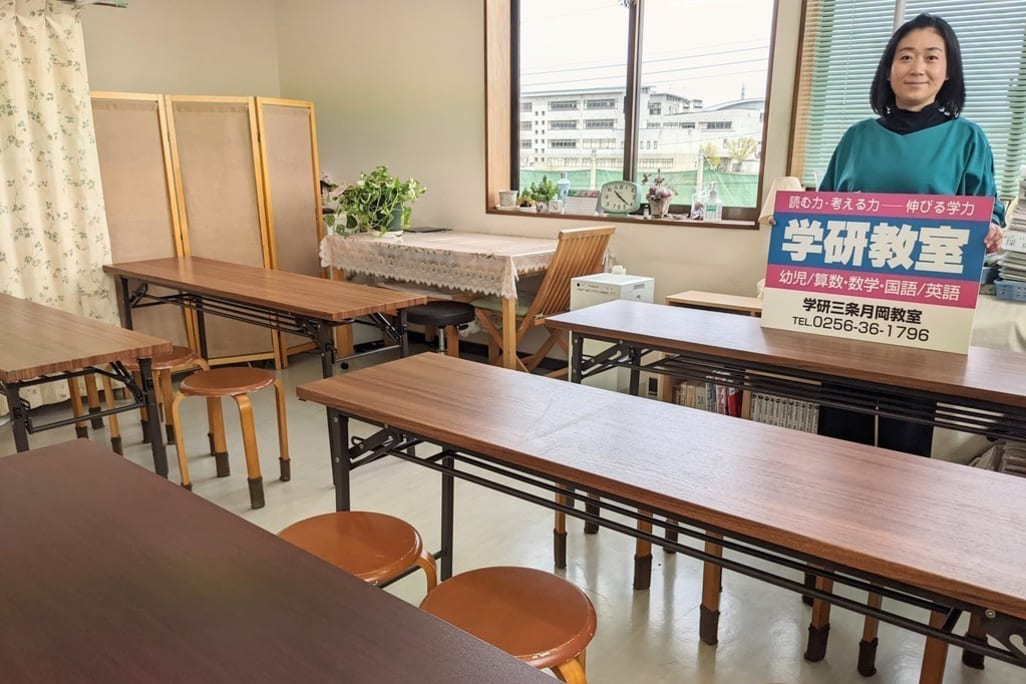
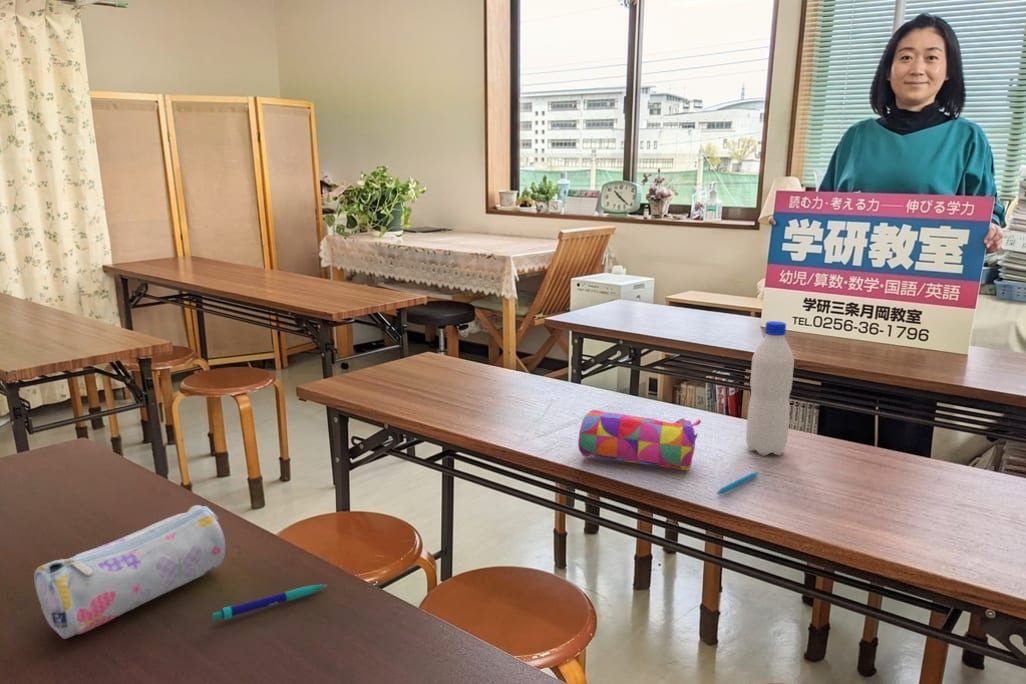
+ pen [716,471,760,495]
+ pencil case [33,504,226,640]
+ water bottle [745,320,795,457]
+ pencil case [577,409,702,471]
+ pen [211,583,328,621]
